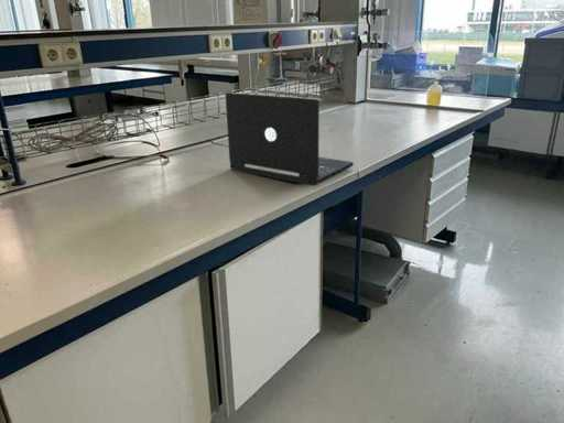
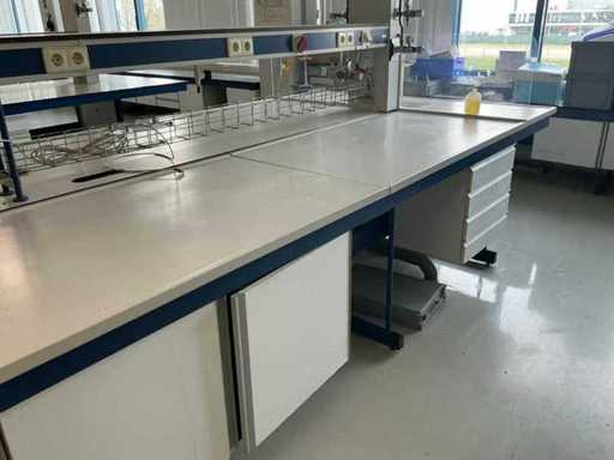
- laptop [225,91,355,187]
